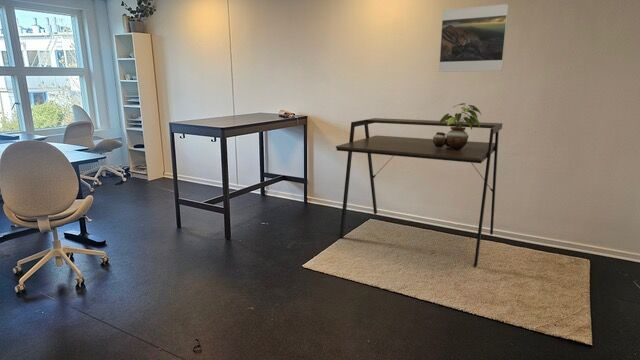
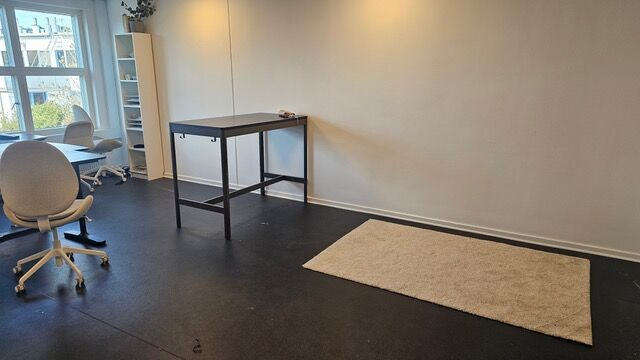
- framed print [438,3,510,73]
- desk [335,117,503,268]
- potted plant [432,102,482,149]
